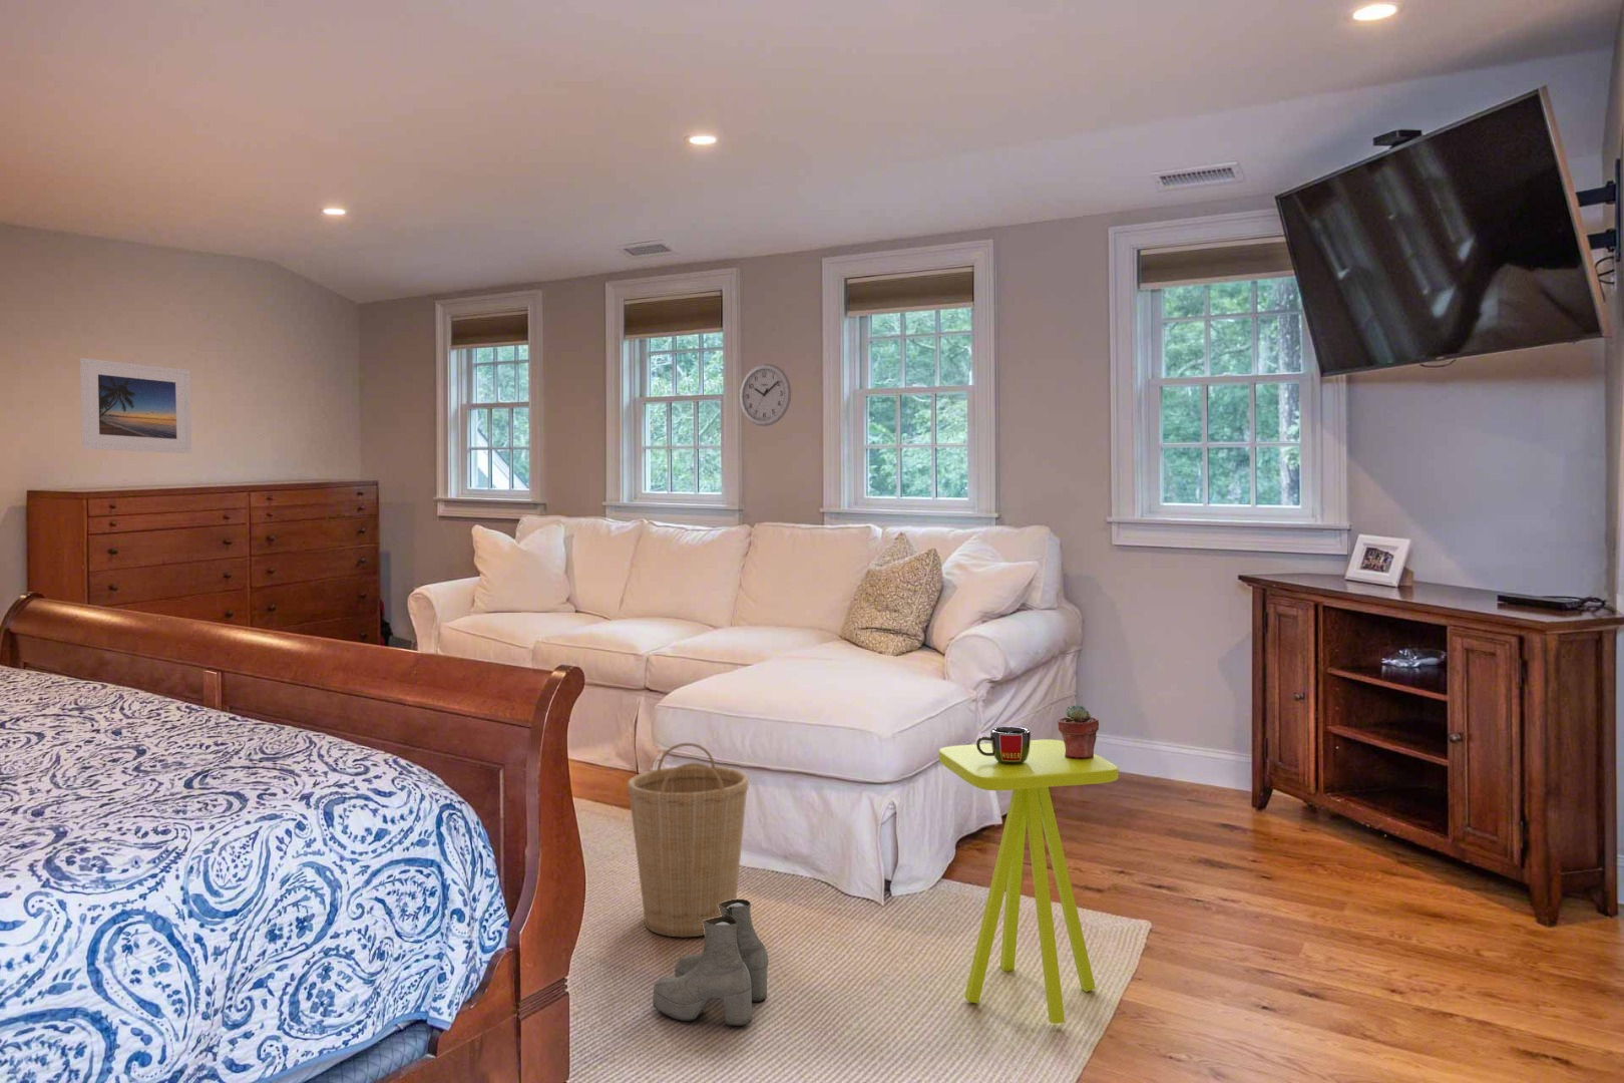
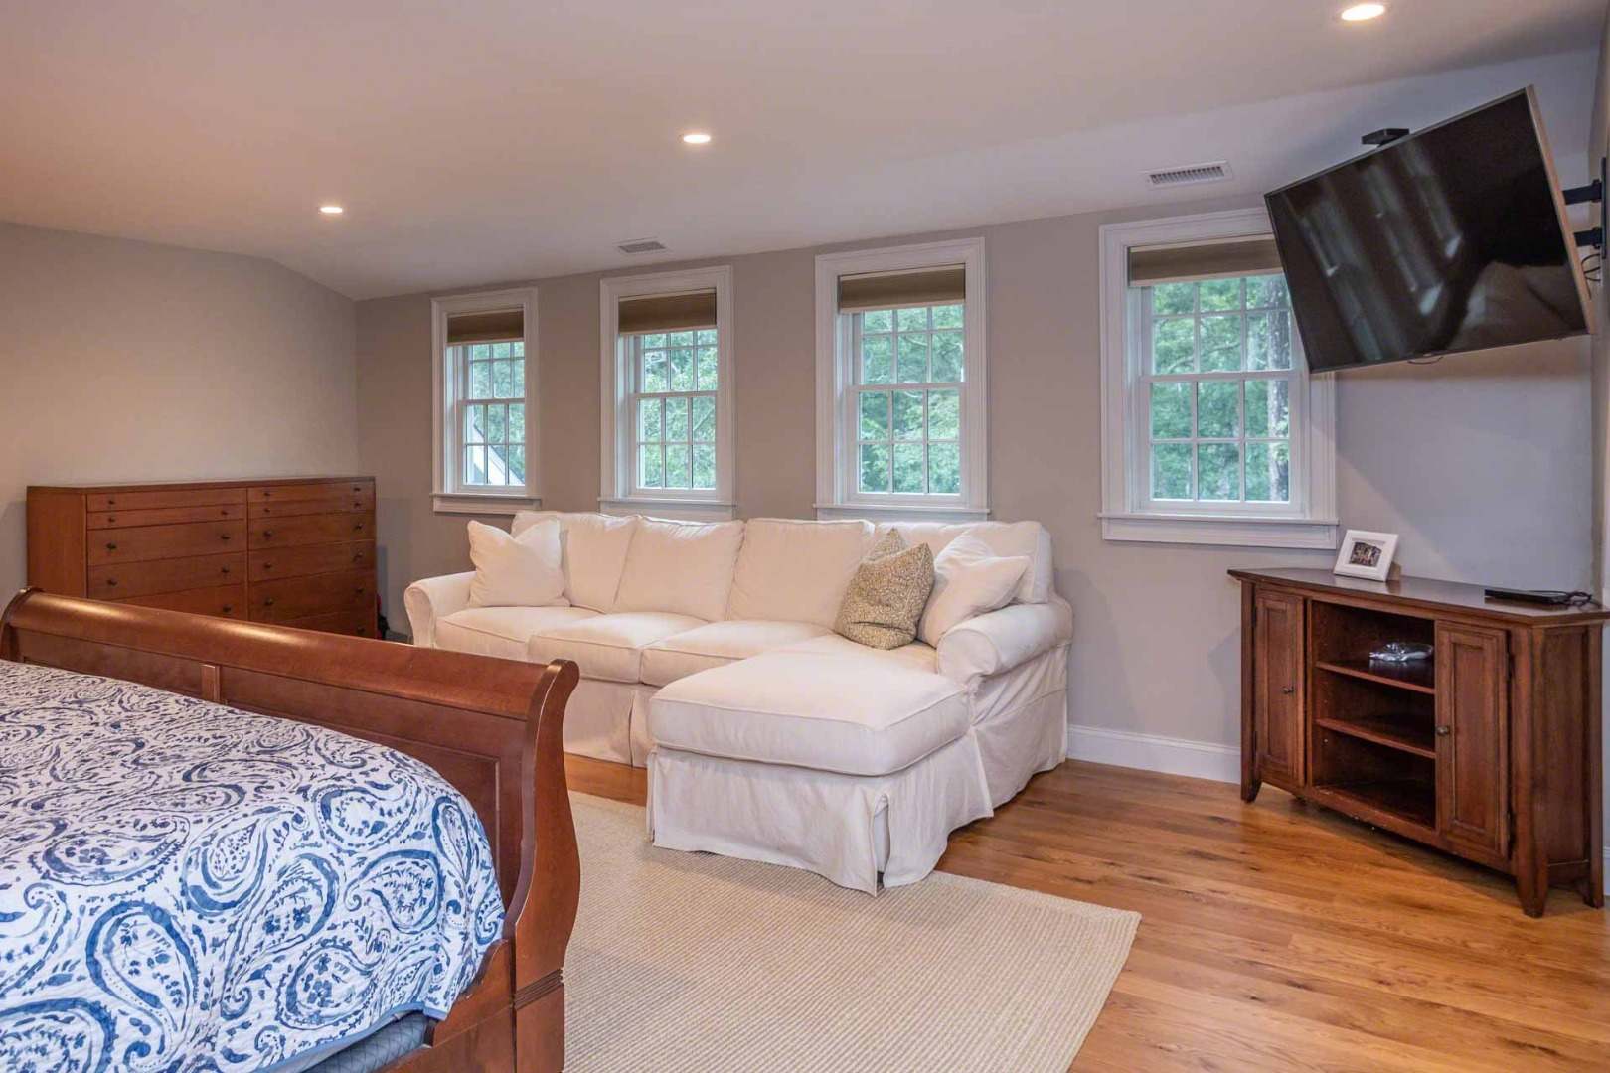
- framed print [80,357,192,454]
- potted succulent [1056,703,1100,759]
- wall clock [738,363,791,427]
- side table [939,739,1120,1025]
- boots [651,898,770,1027]
- basket [627,742,750,938]
- mug [975,726,1032,764]
